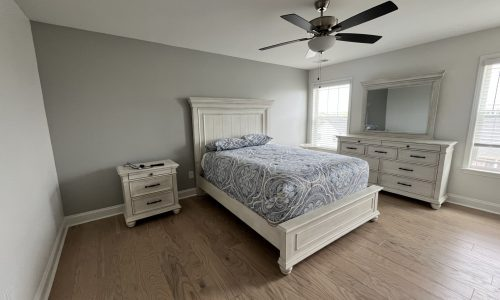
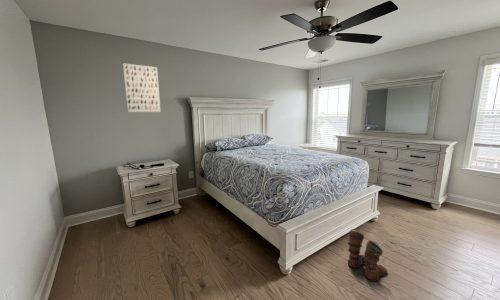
+ boots [347,228,389,282]
+ wall art [122,62,162,113]
